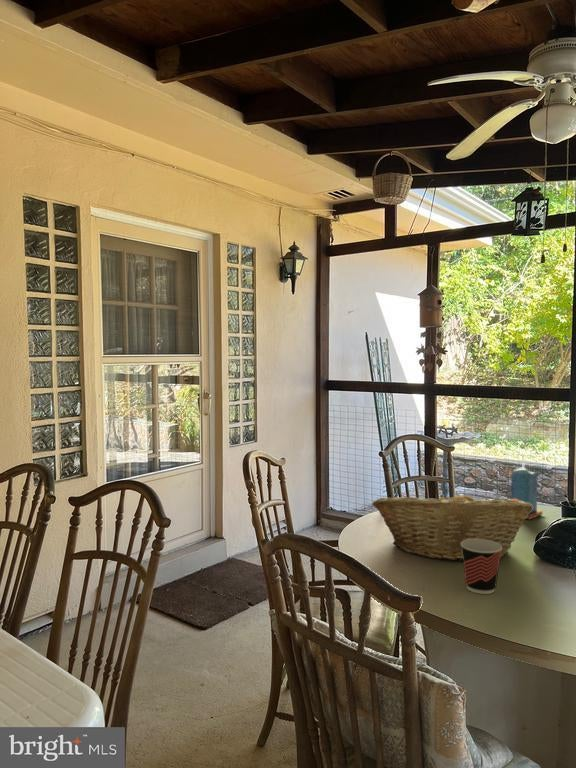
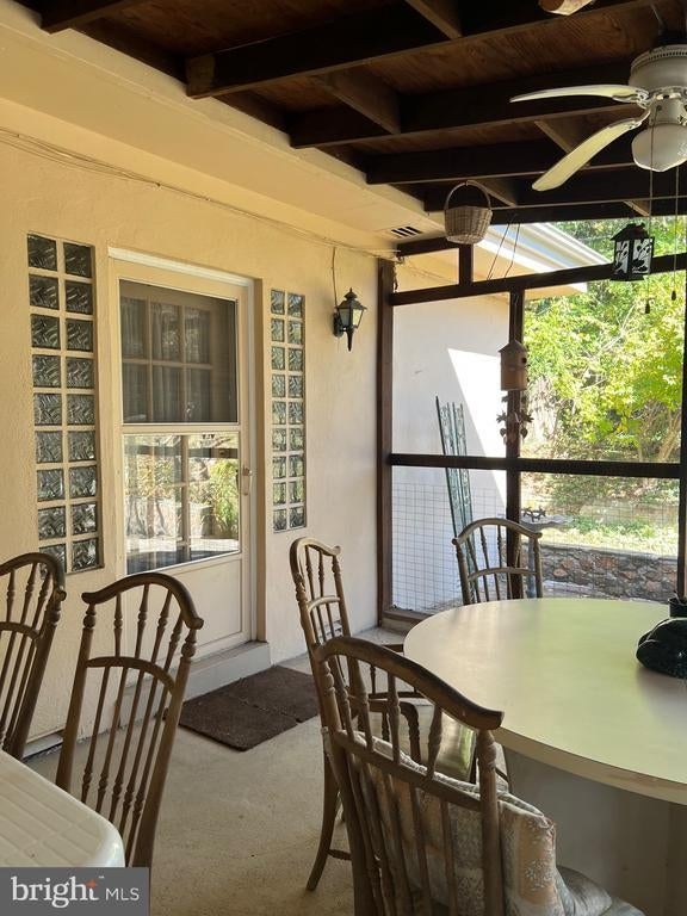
- fruit basket [371,488,533,562]
- candle [510,462,543,520]
- cup [461,539,502,595]
